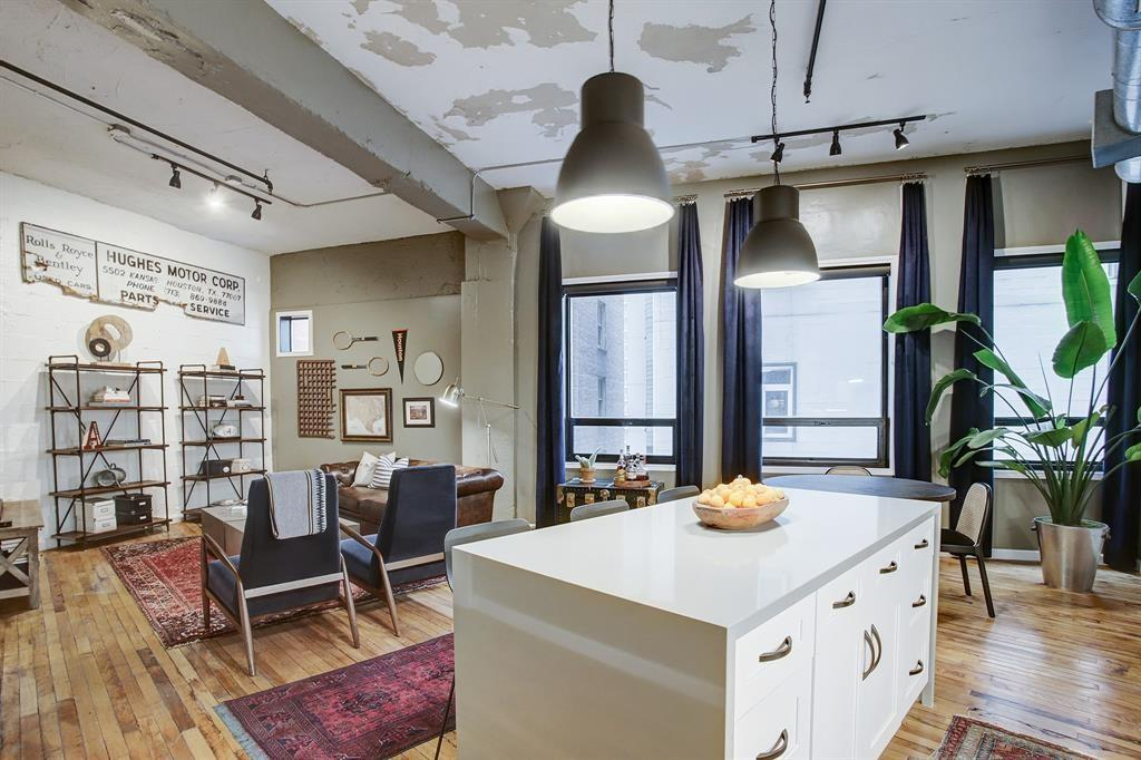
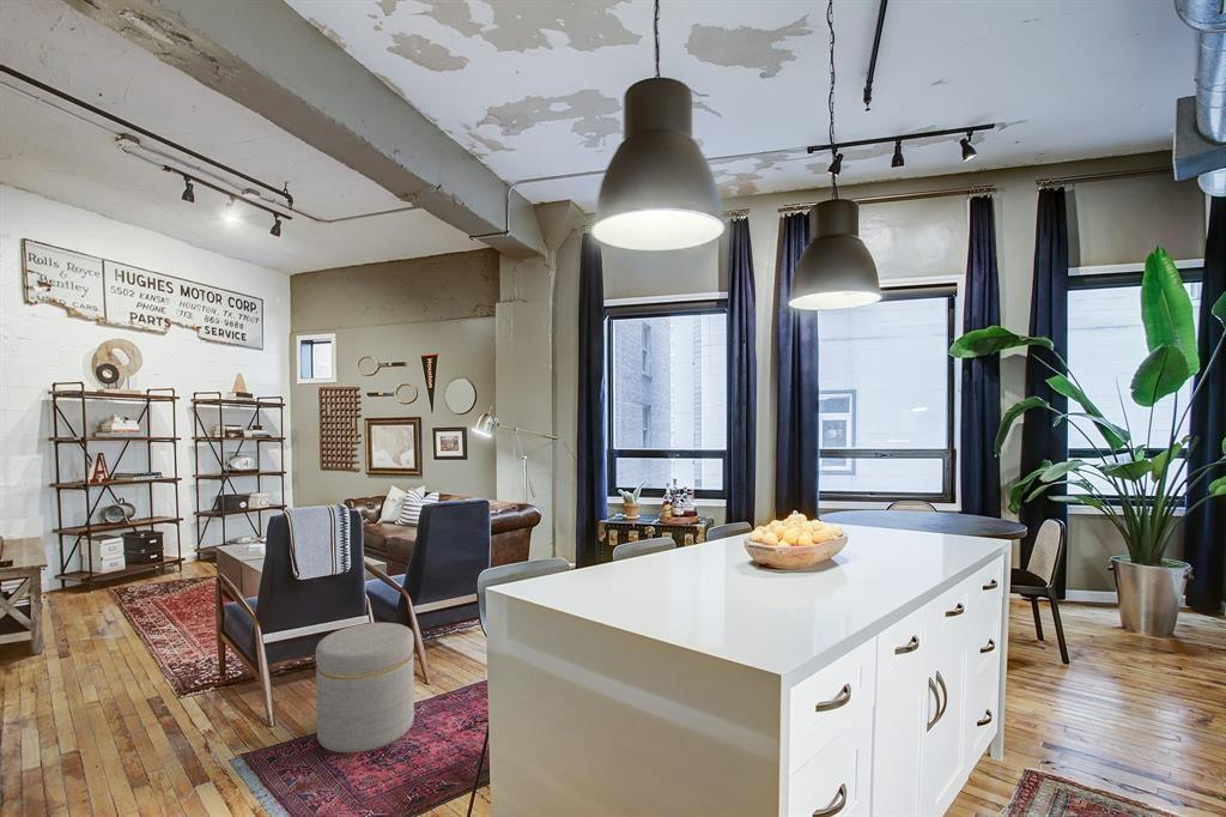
+ ottoman [315,622,415,754]
